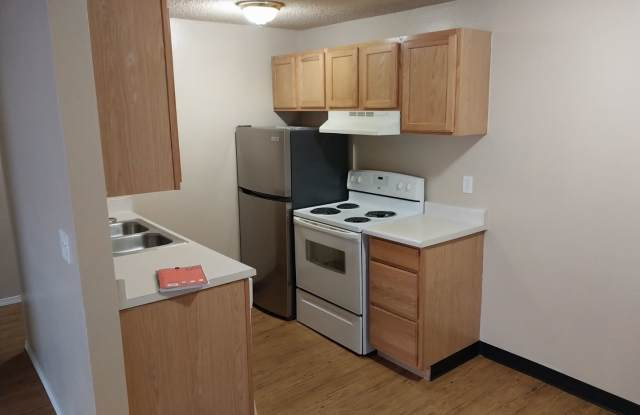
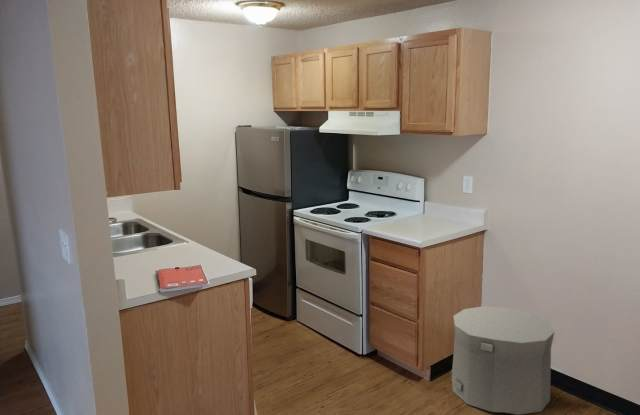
+ trash can [449,305,555,415]
